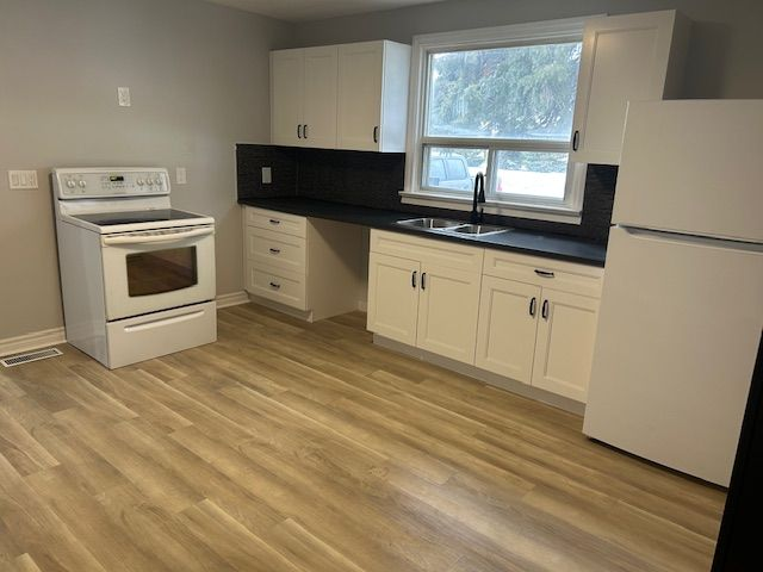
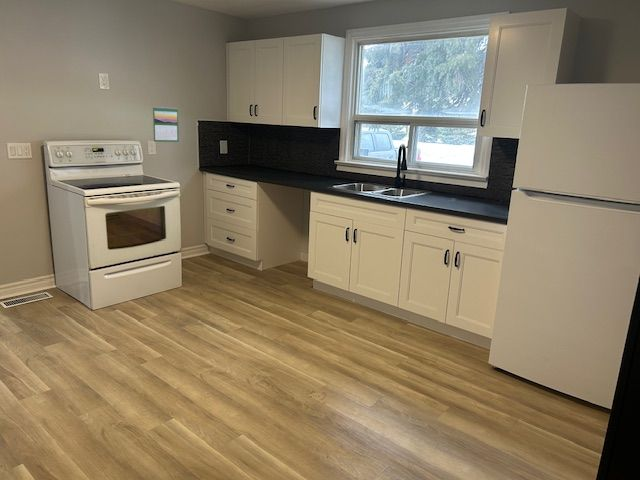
+ calendar [152,106,180,143]
